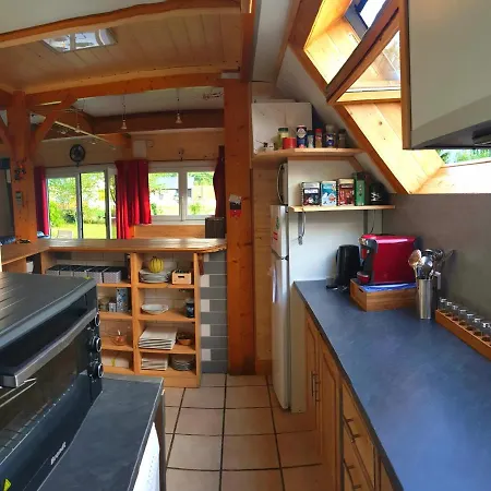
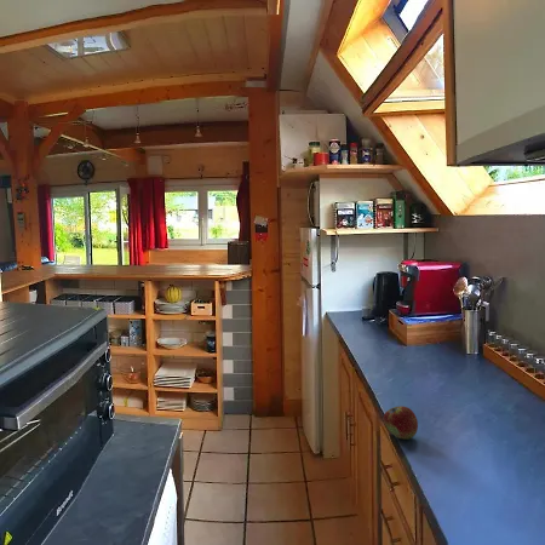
+ fruit [383,405,419,441]
